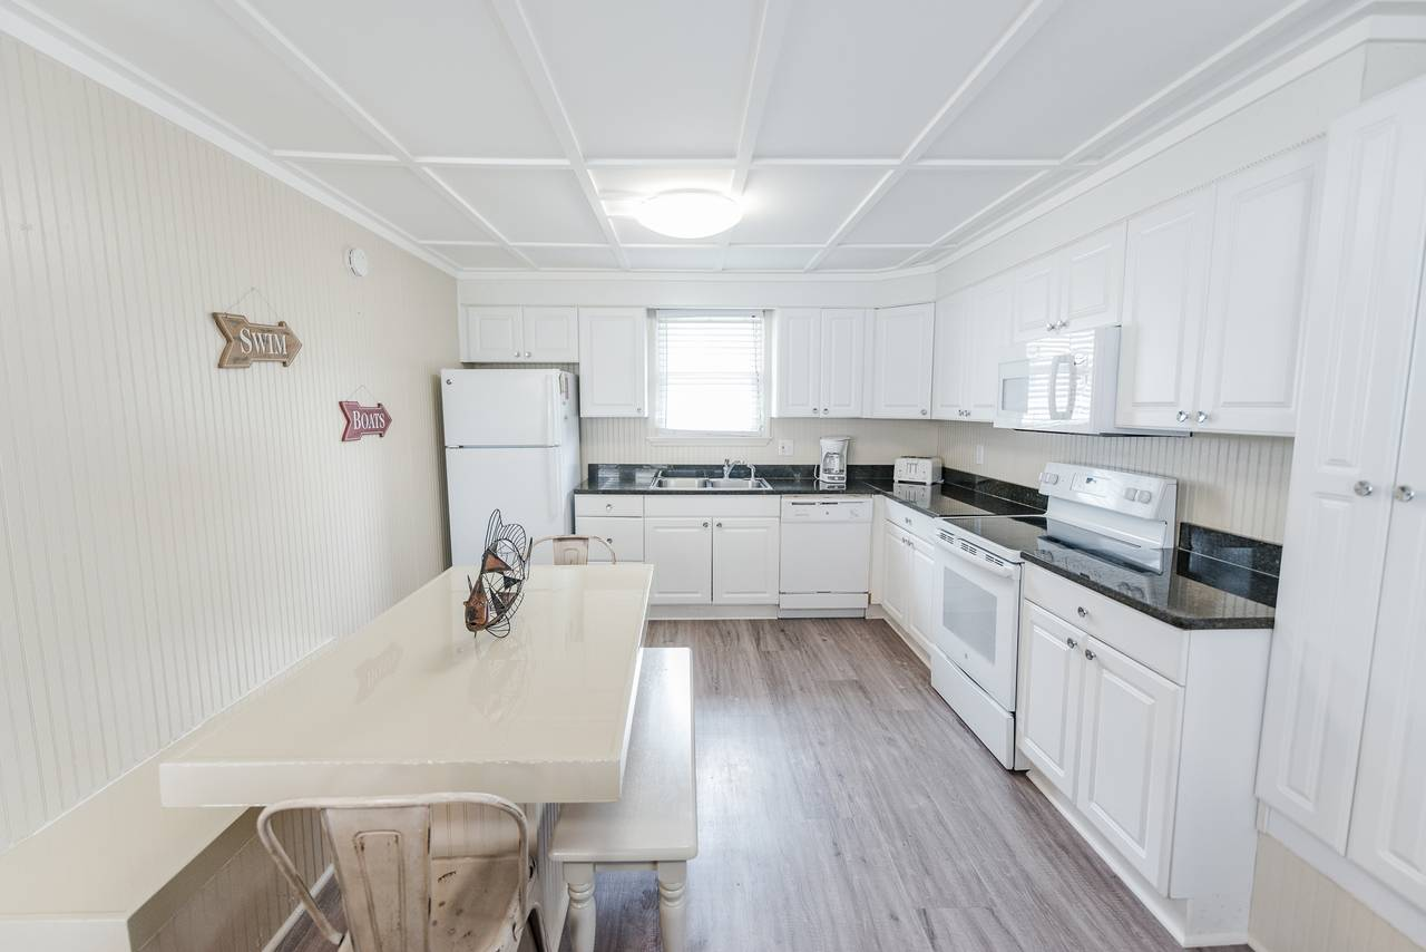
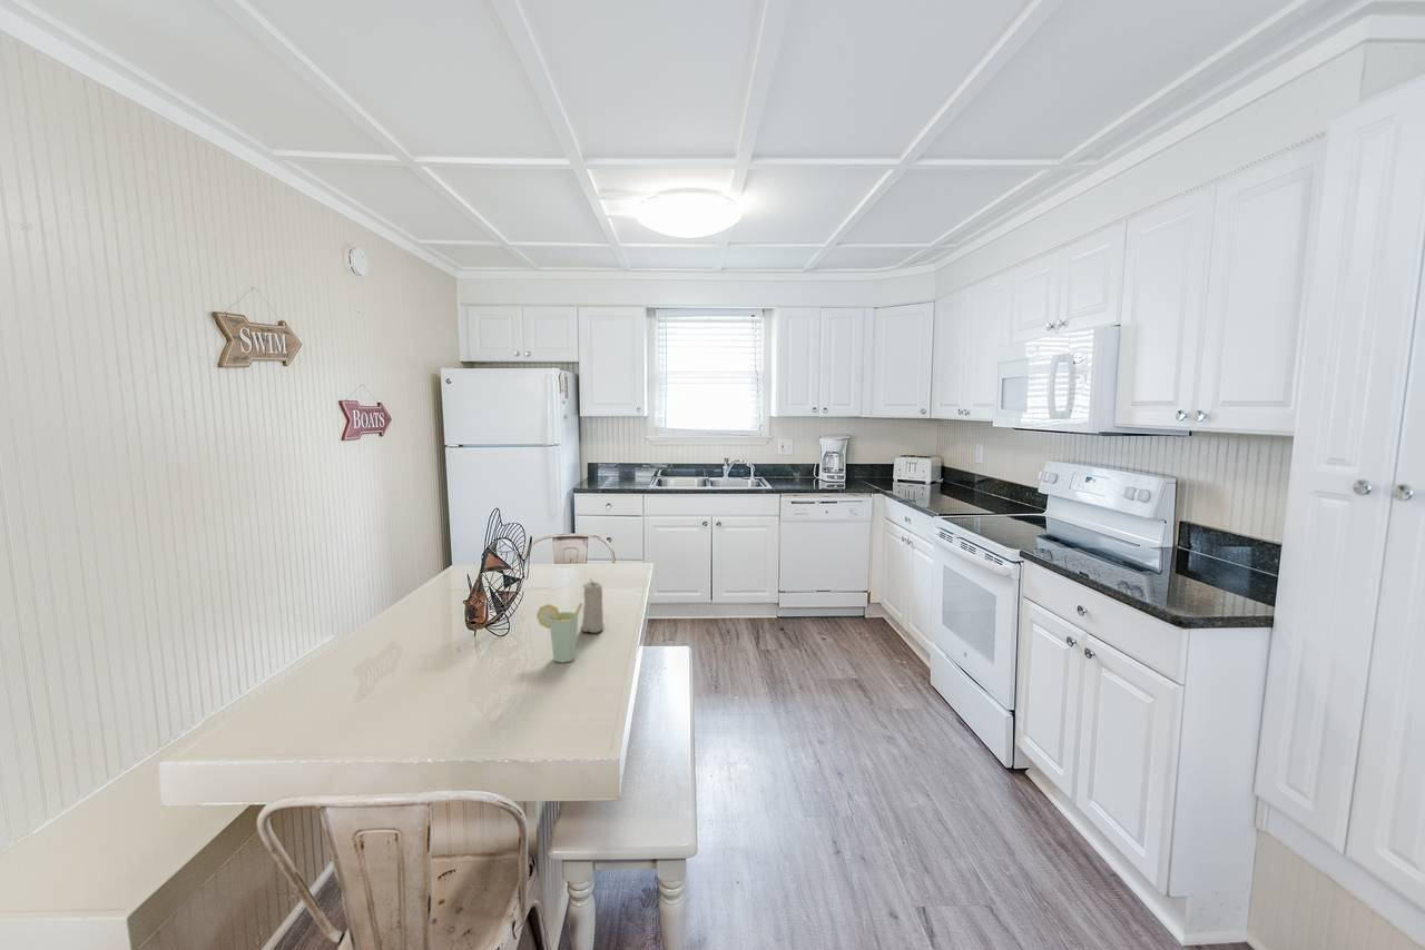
+ cup [535,602,583,664]
+ candle [580,580,605,634]
